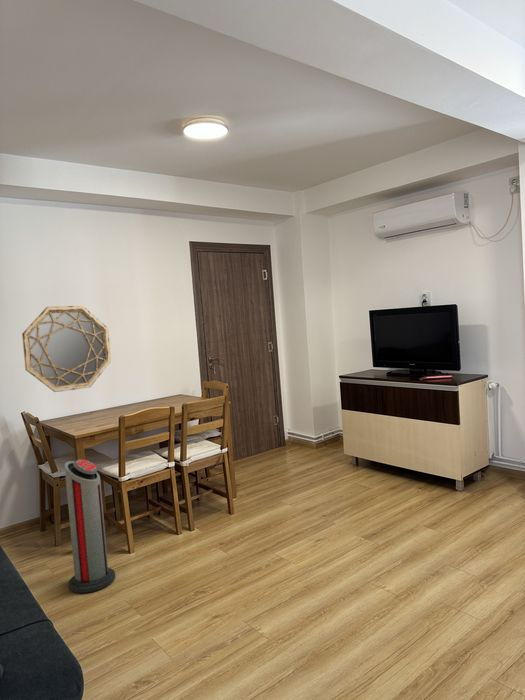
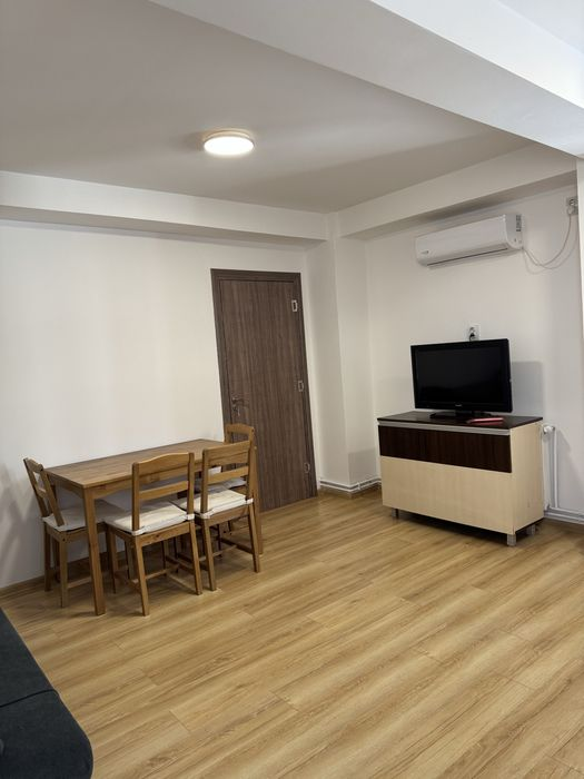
- home mirror [21,305,112,393]
- air purifier [64,458,116,594]
